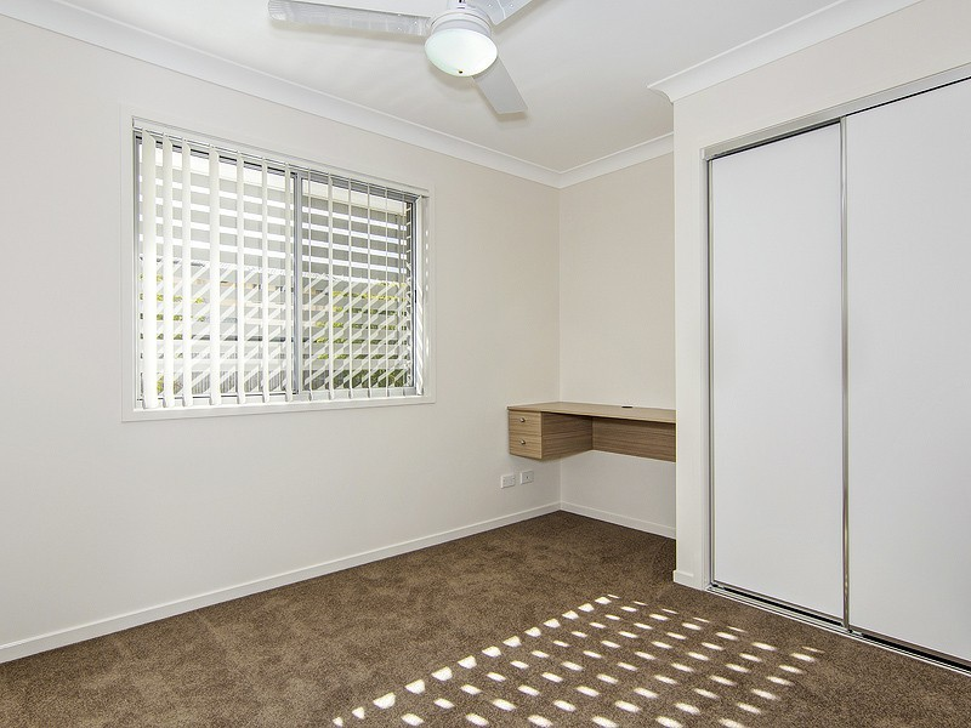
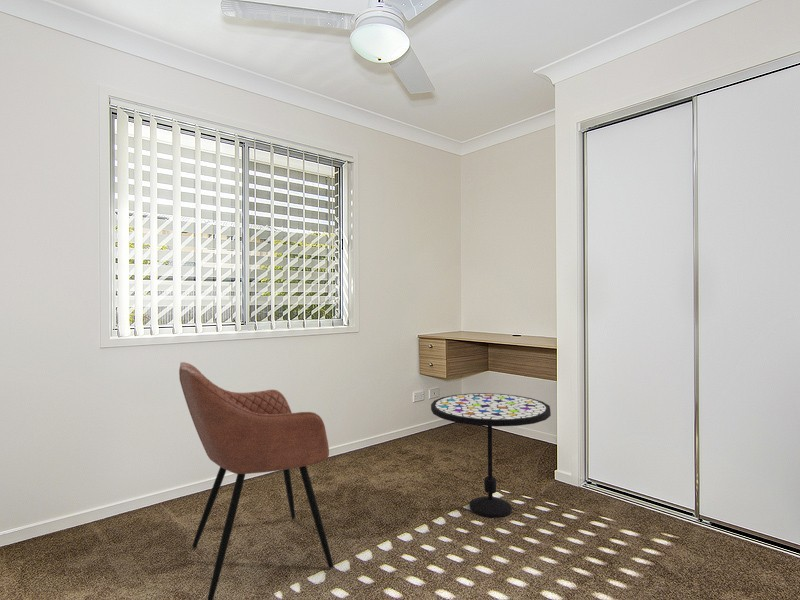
+ armchair [178,361,334,600]
+ side table [430,392,552,519]
